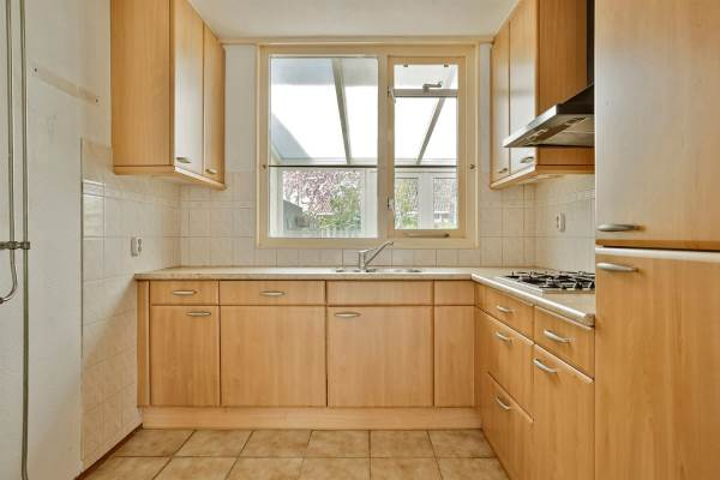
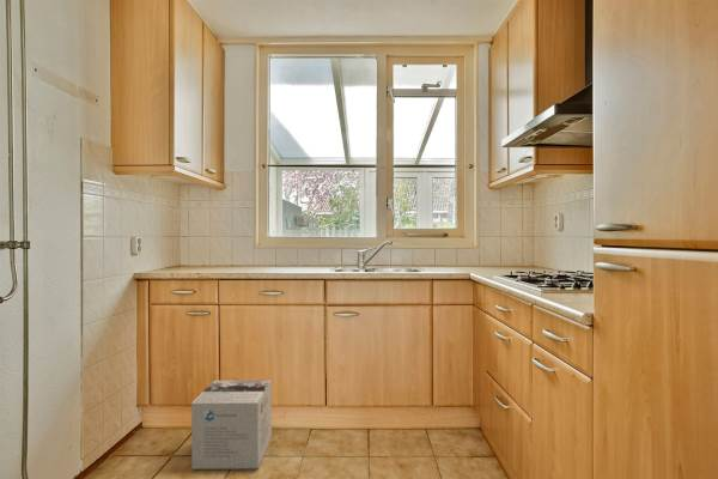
+ cardboard box [190,380,273,471]
